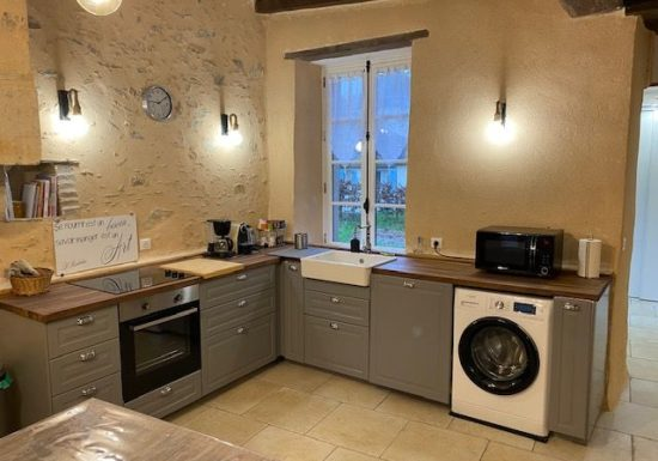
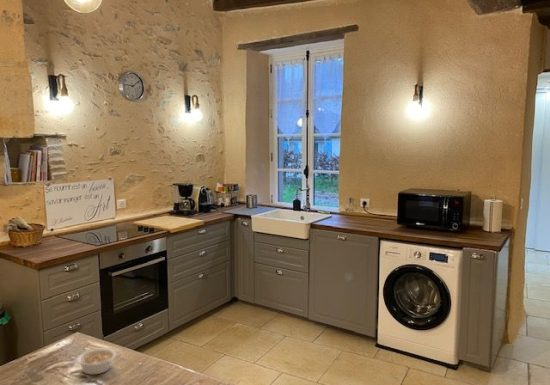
+ legume [75,348,117,376]
